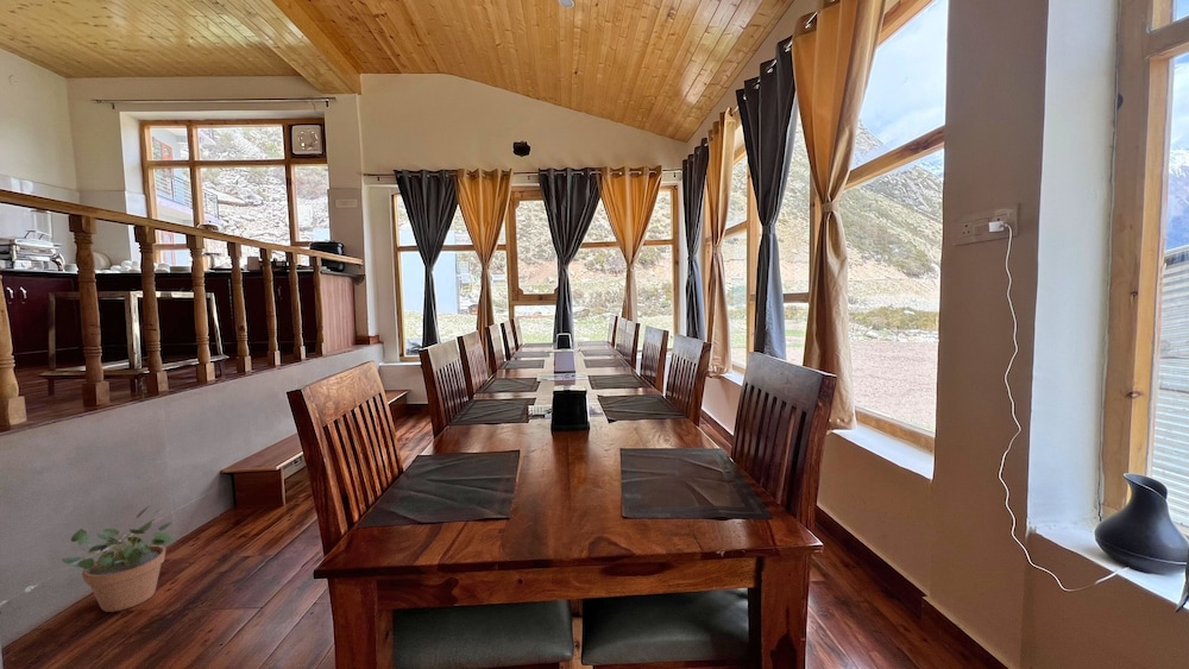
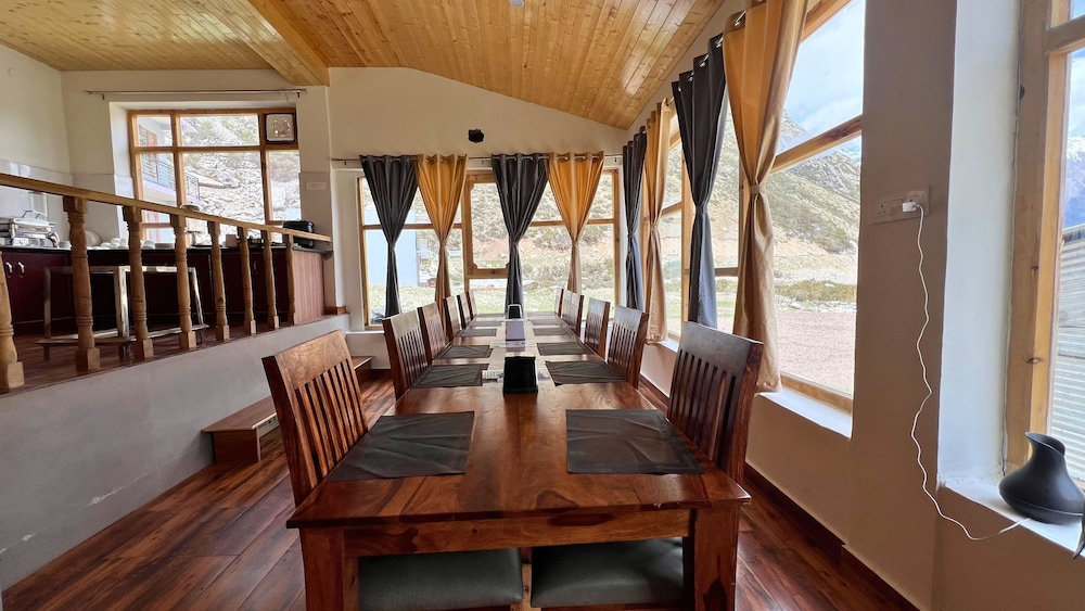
- potted plant [61,505,177,613]
